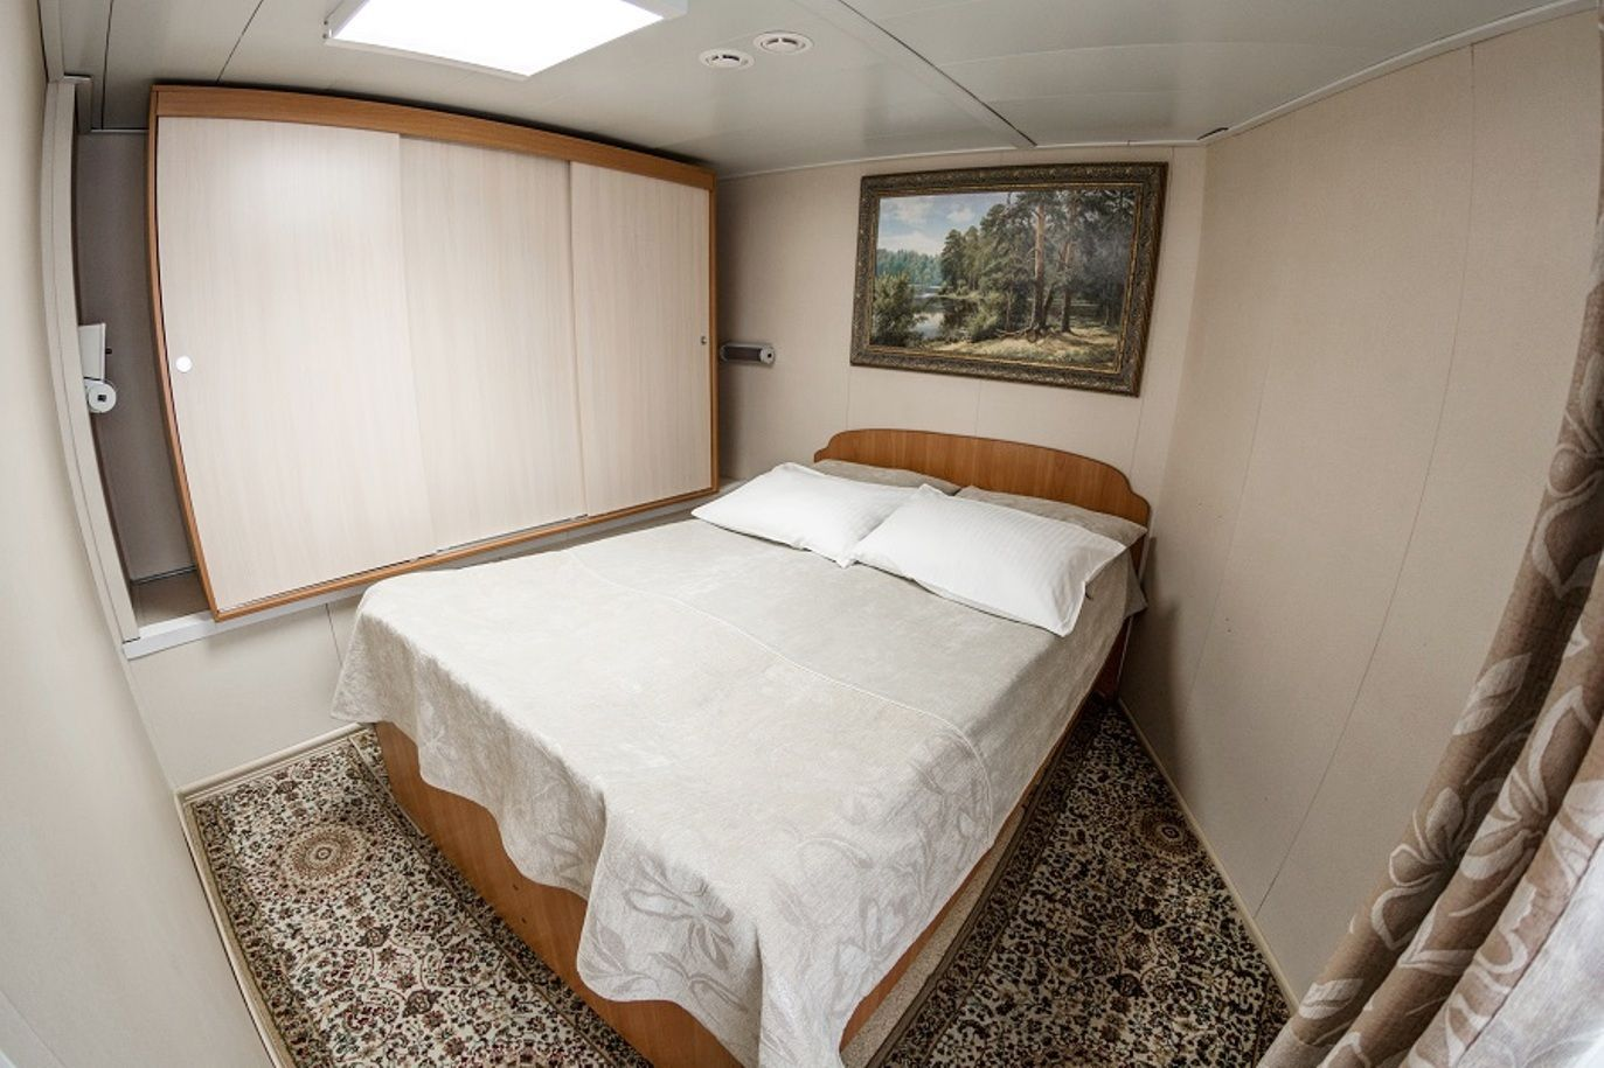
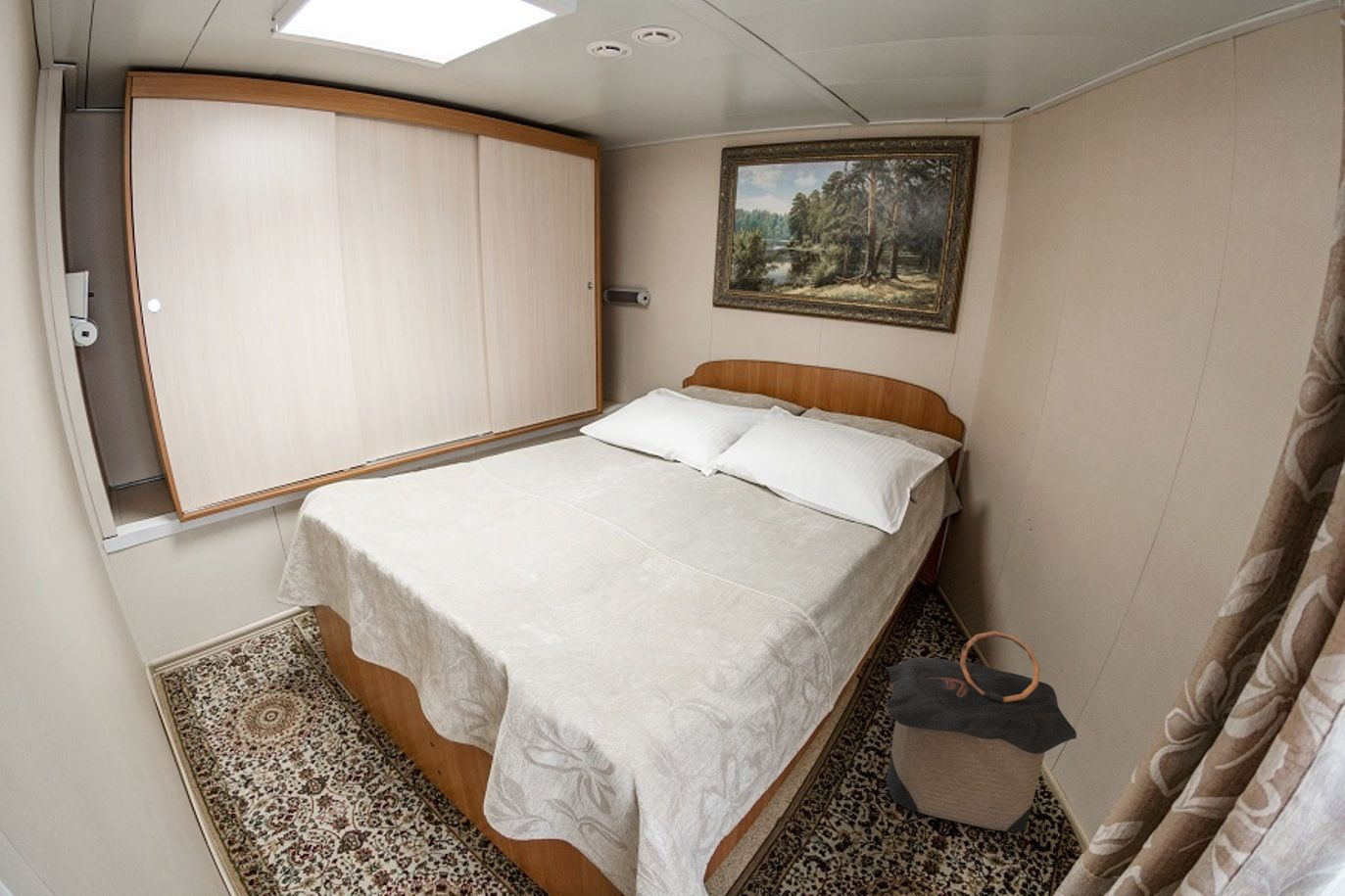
+ laundry hamper [885,630,1078,833]
